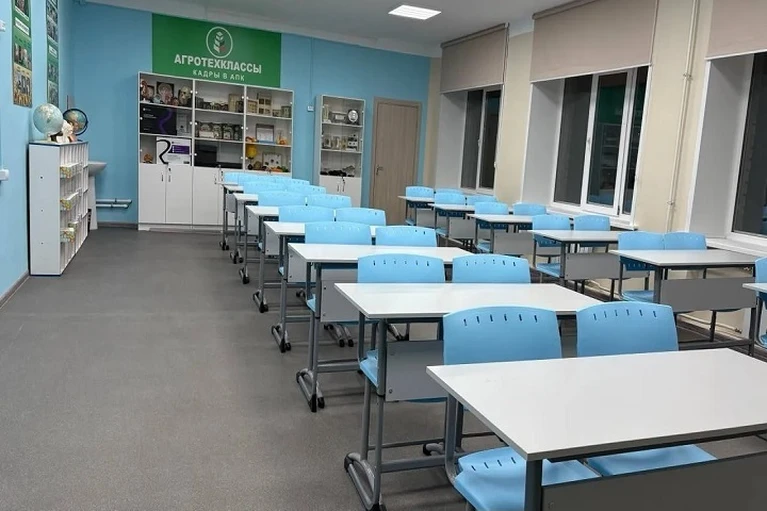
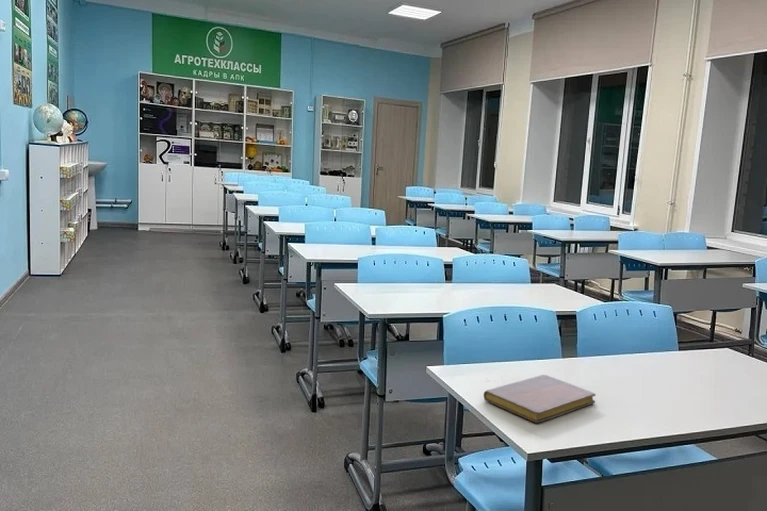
+ notebook [483,374,597,424]
